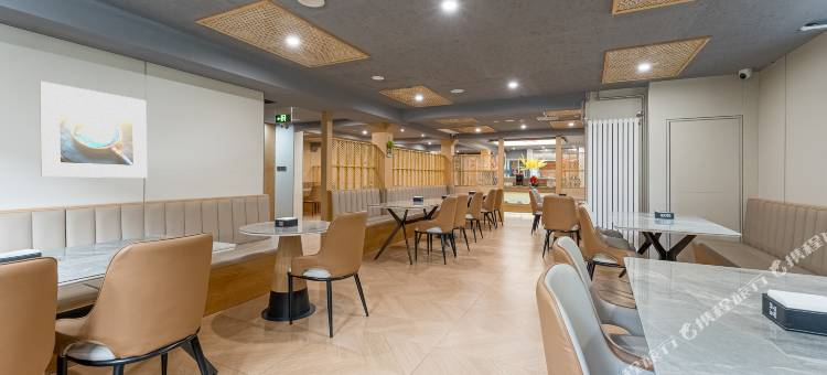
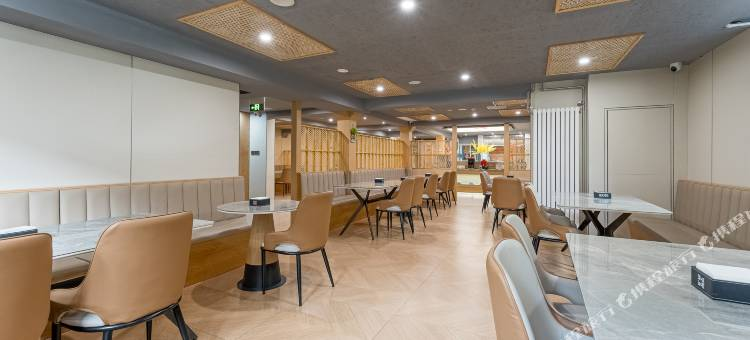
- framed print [39,81,148,179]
